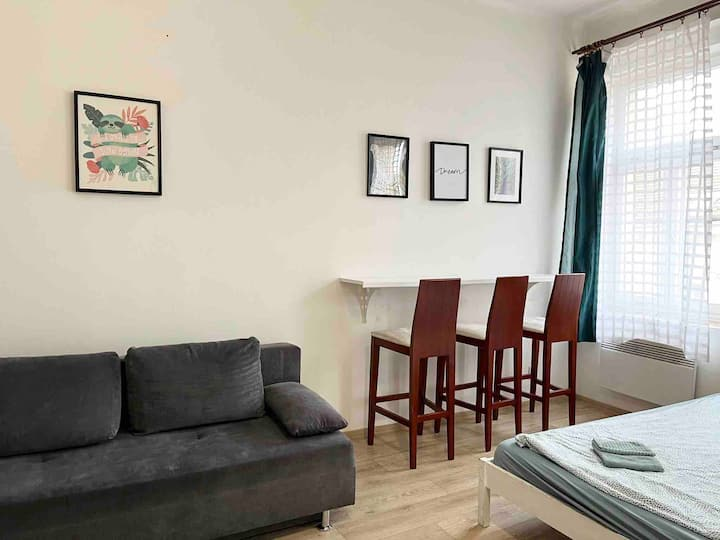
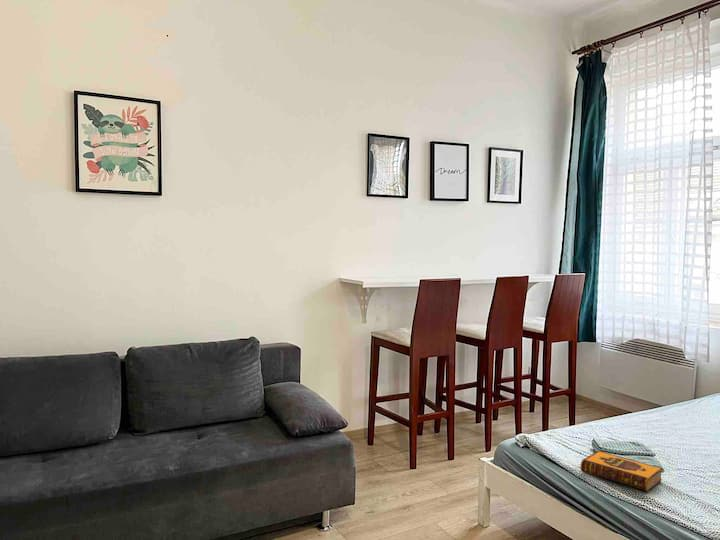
+ hardback book [579,450,663,493]
